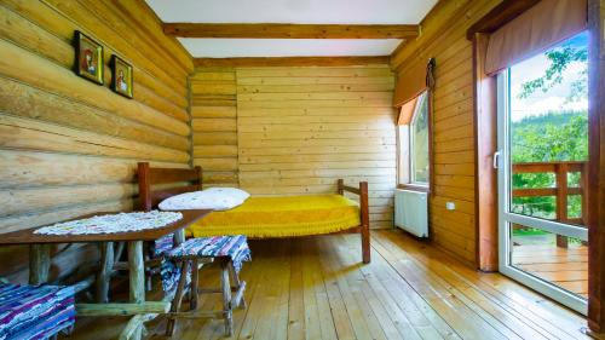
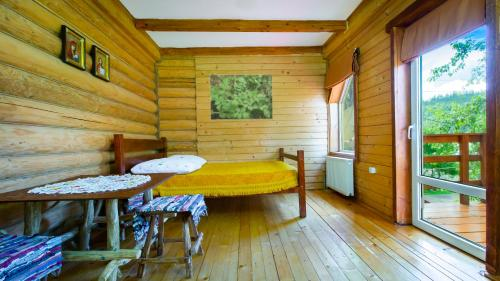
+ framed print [209,73,274,121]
